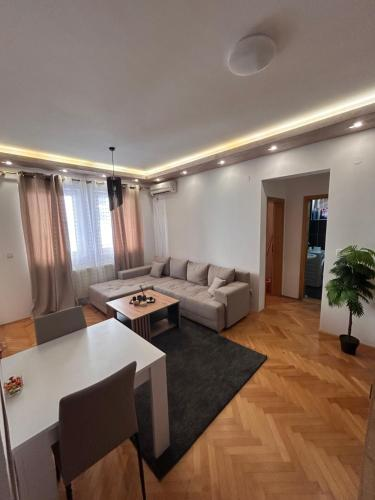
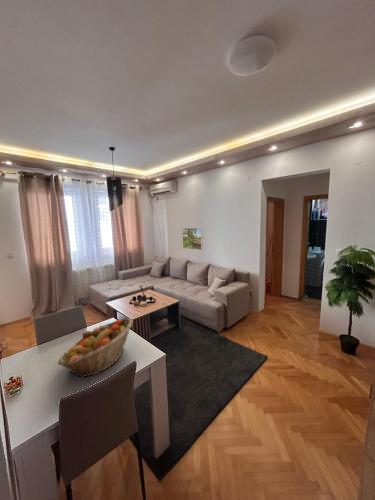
+ fruit basket [57,317,134,379]
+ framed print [181,227,203,251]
